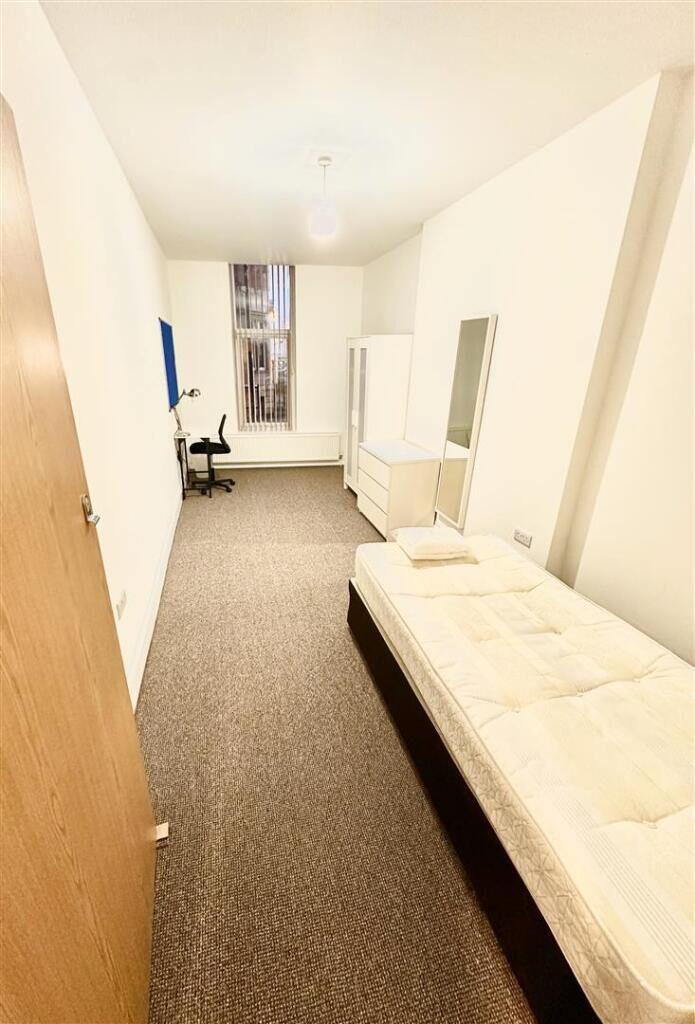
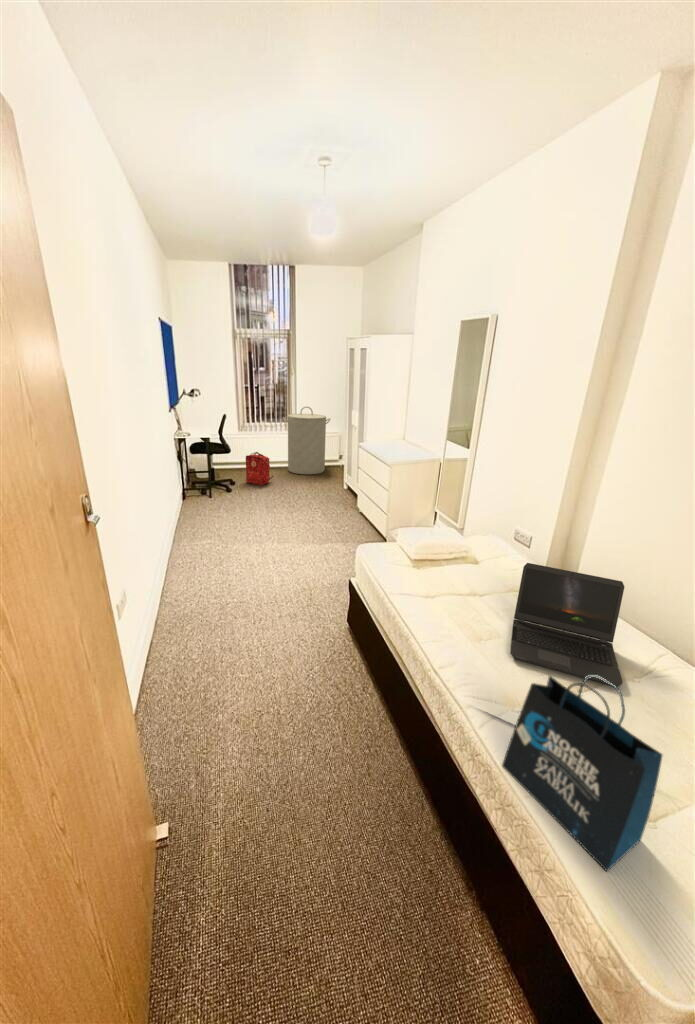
+ backpack [245,451,274,486]
+ tote bag [501,674,664,873]
+ laptop computer [509,562,625,688]
+ laundry hamper [282,406,331,475]
